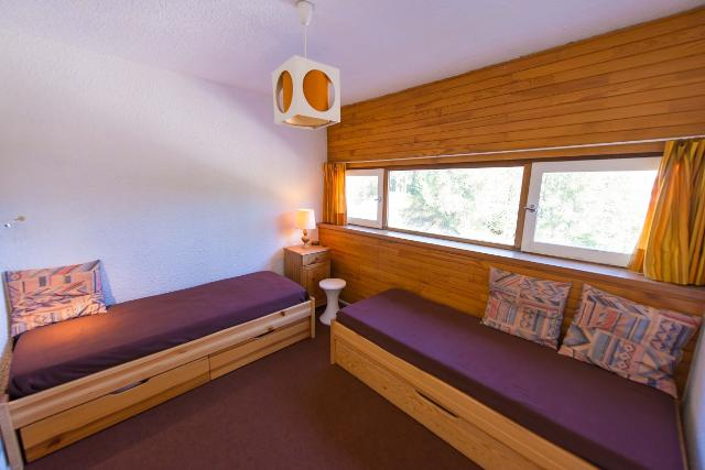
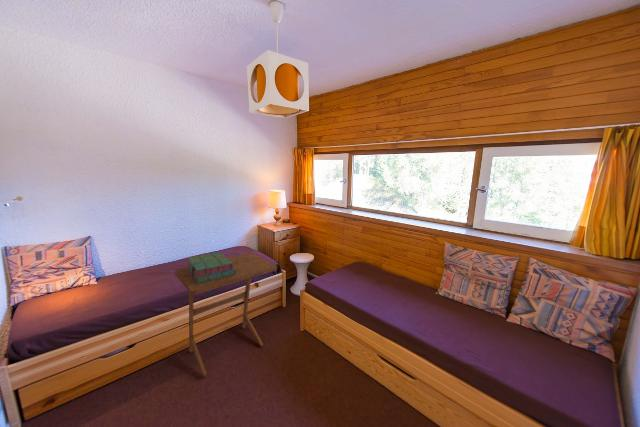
+ side table [173,252,278,378]
+ stack of books [186,251,235,283]
